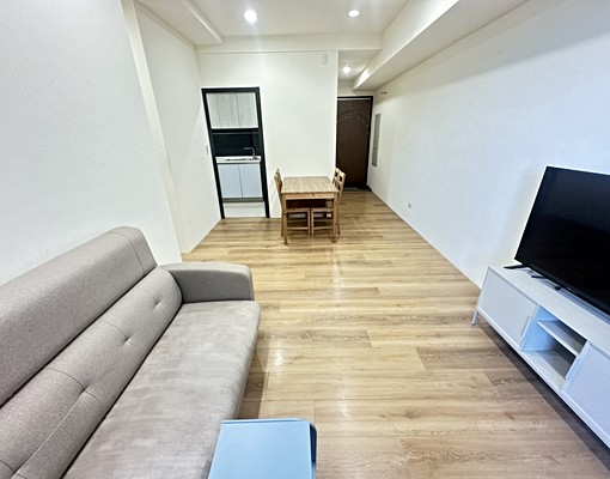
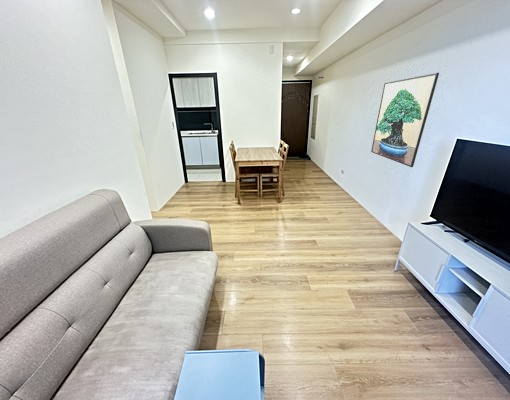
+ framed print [370,72,440,168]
